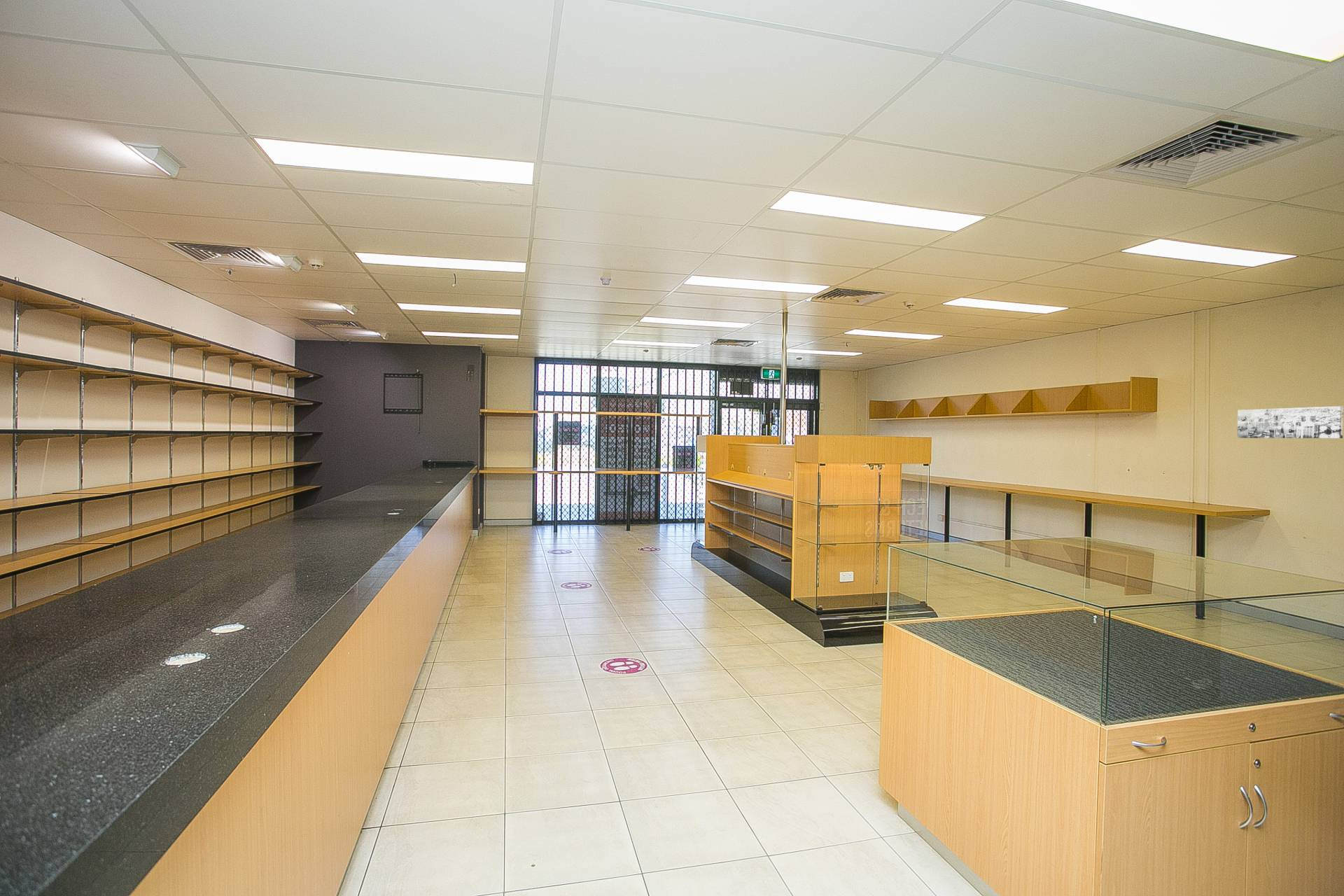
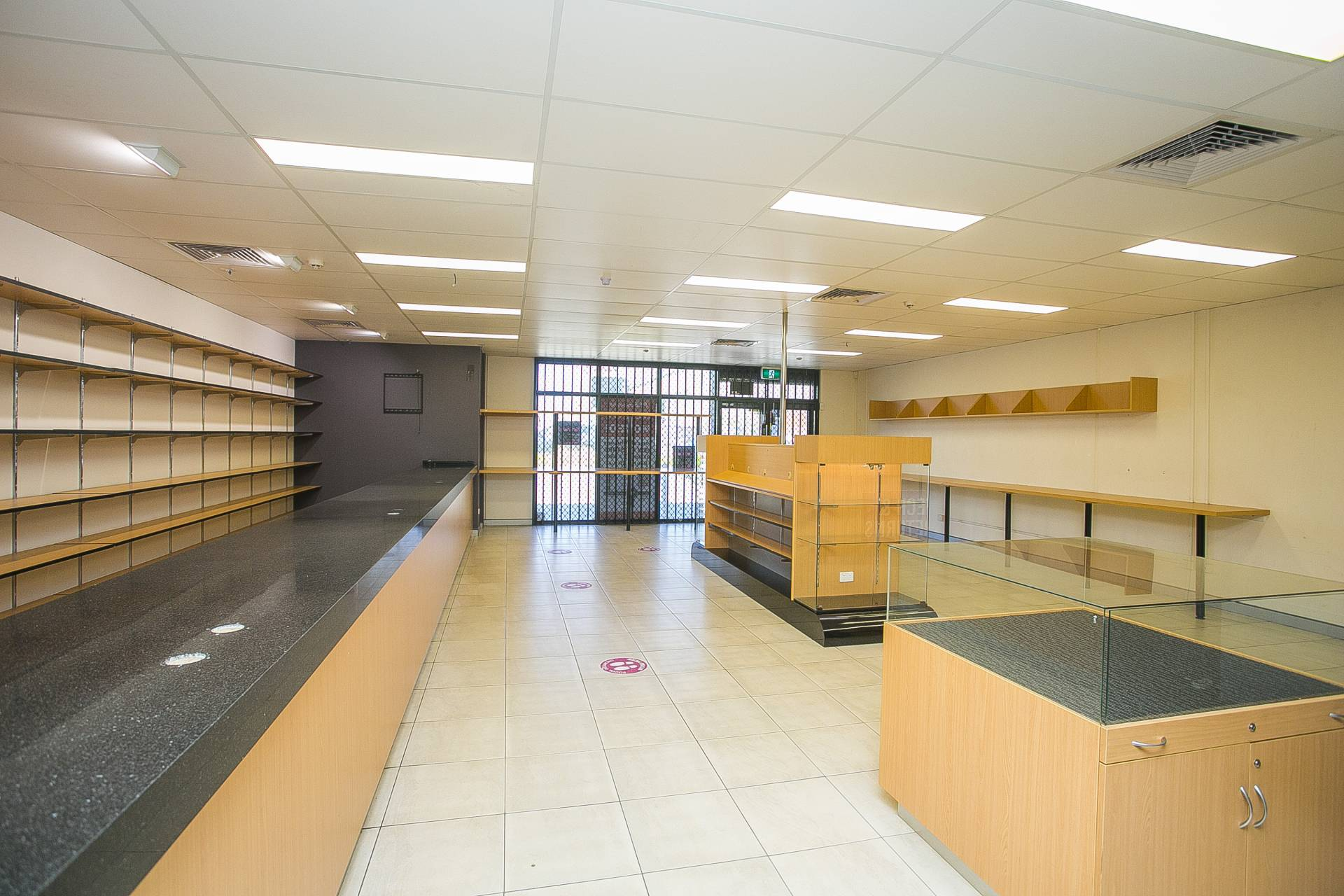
- wall art [1237,405,1344,439]
